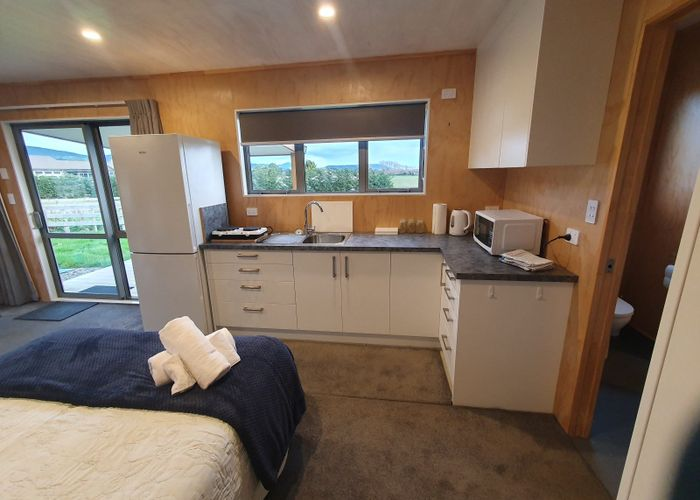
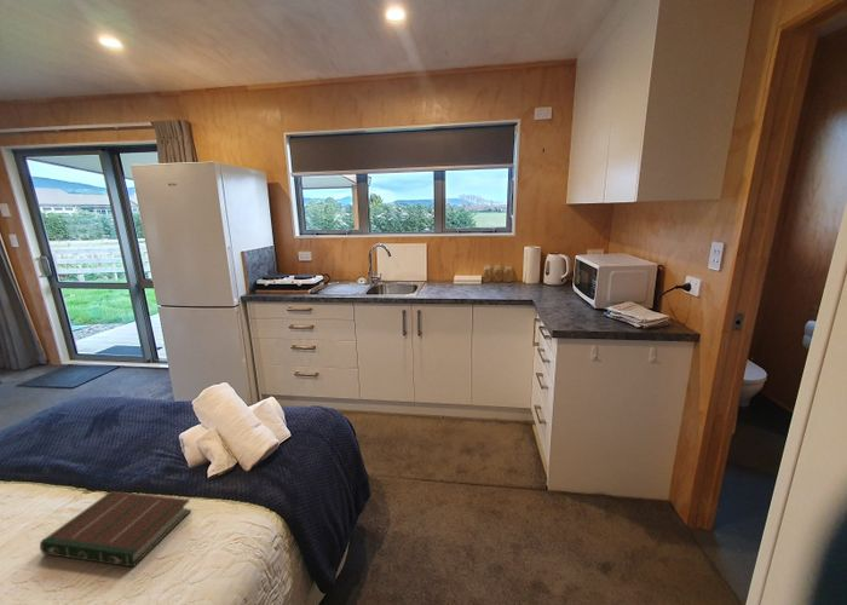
+ book [39,490,192,569]
